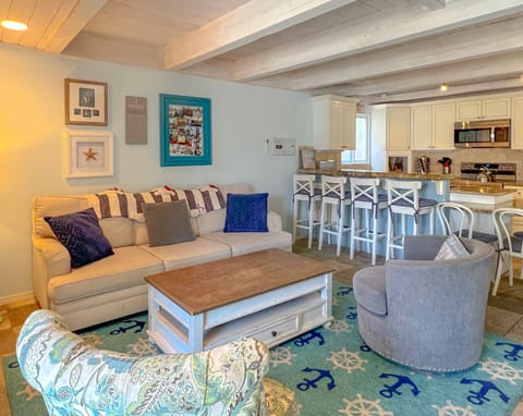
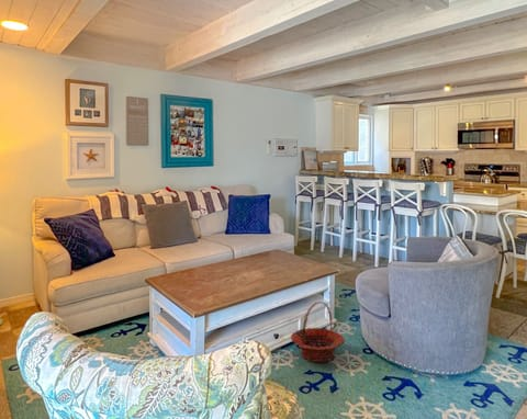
+ basket [290,301,346,363]
